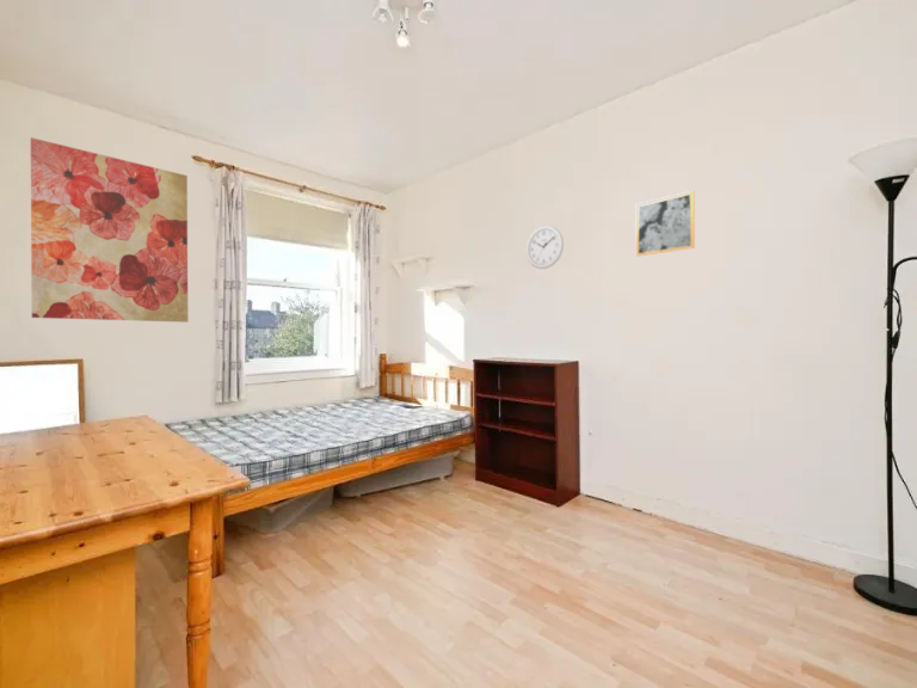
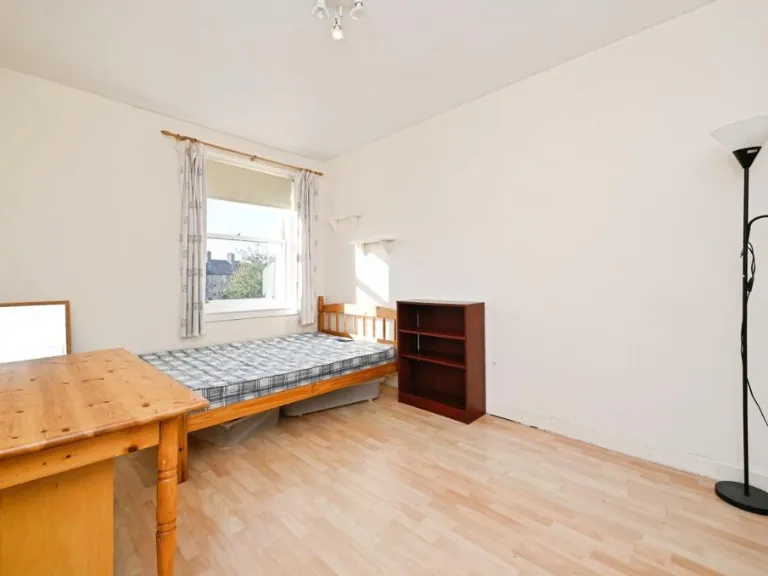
- wall clock [525,225,565,270]
- wall art [30,136,189,324]
- wall art [635,190,696,258]
